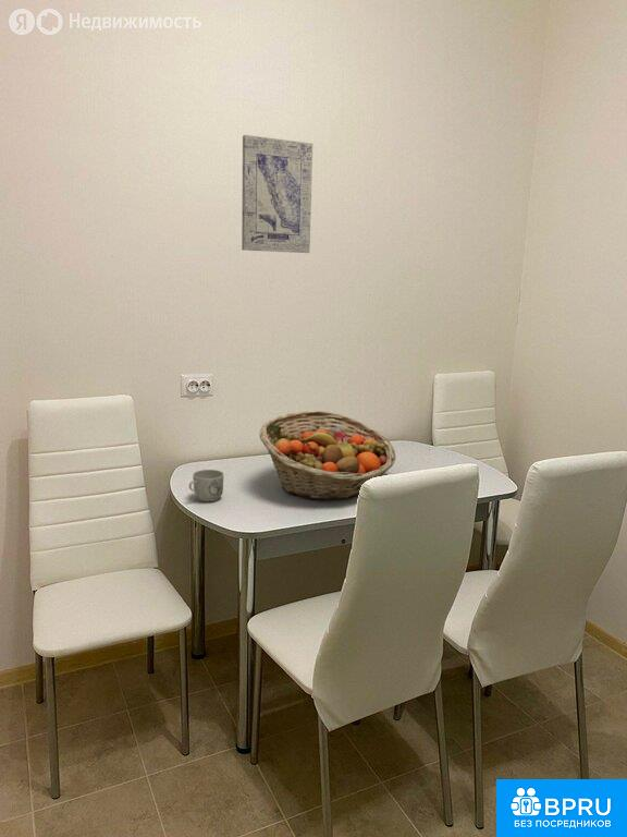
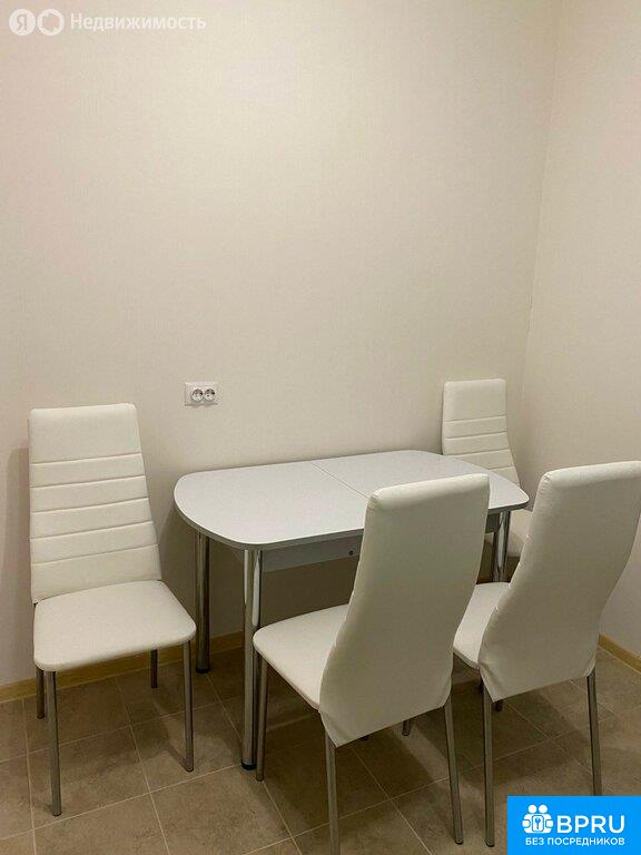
- mug [188,469,224,502]
- wall art [241,134,314,254]
- fruit basket [258,410,396,501]
